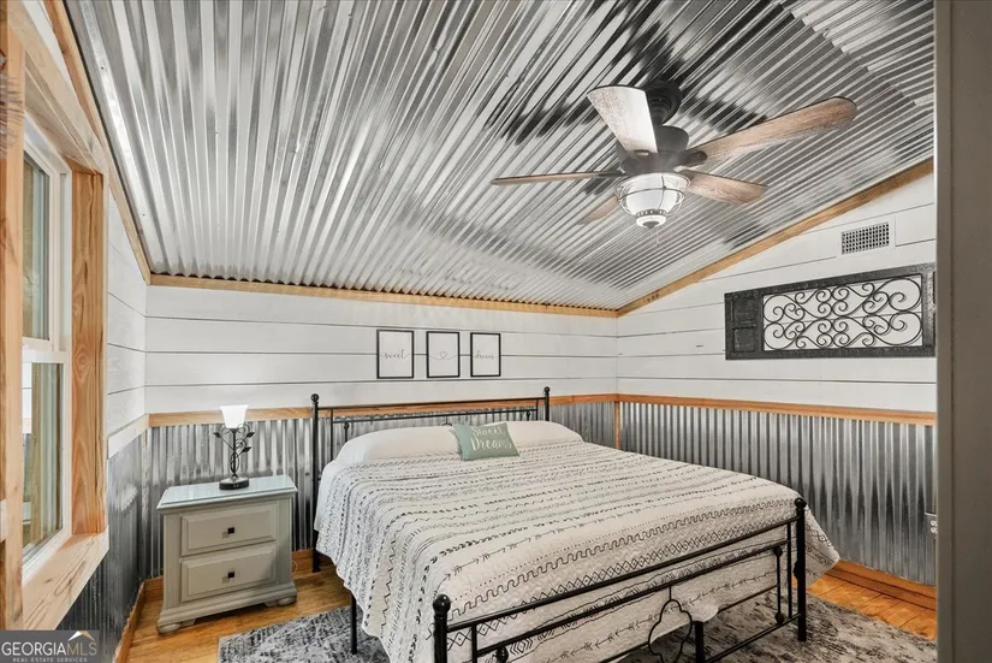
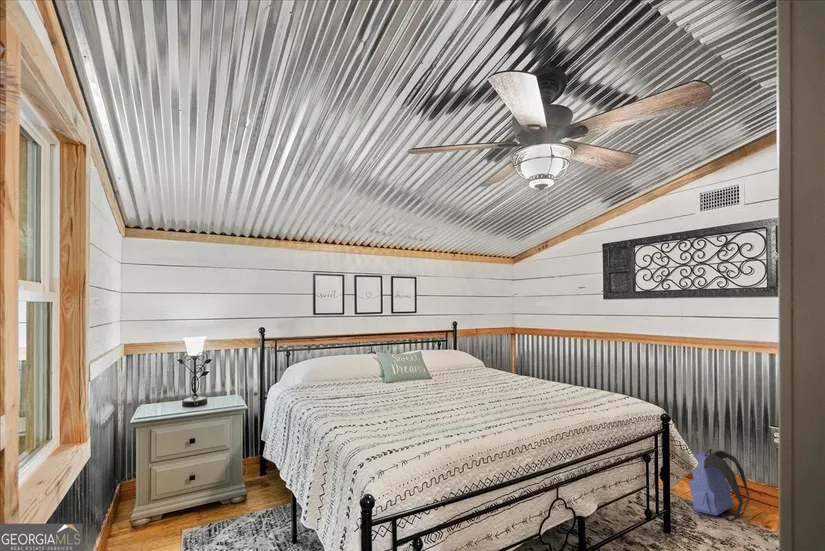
+ backpack [688,448,750,522]
